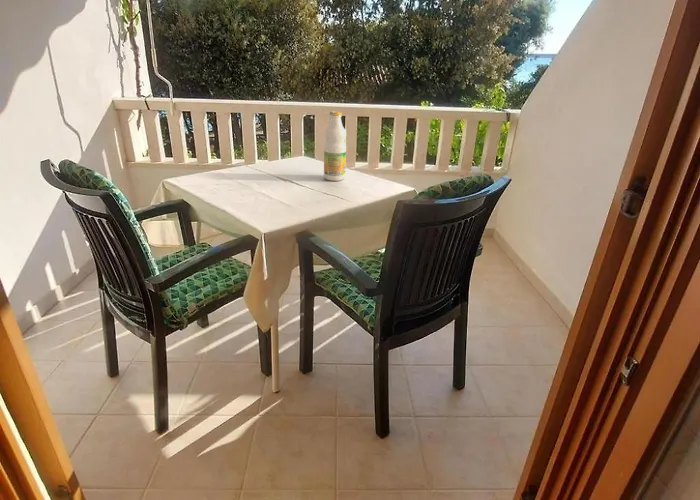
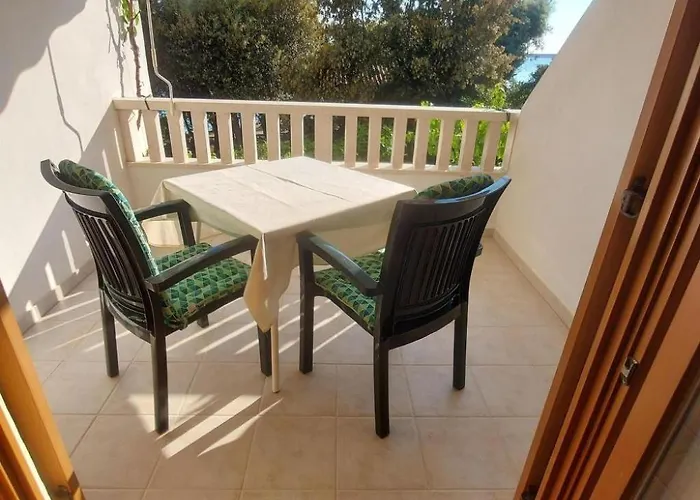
- bottle [323,110,347,182]
